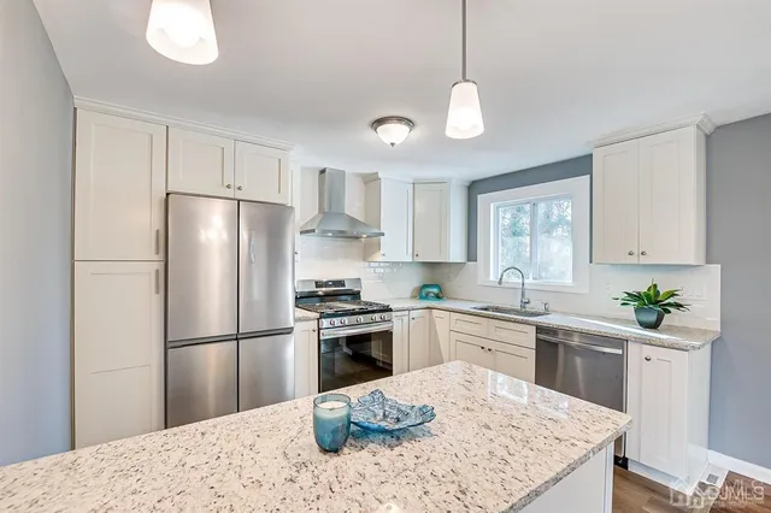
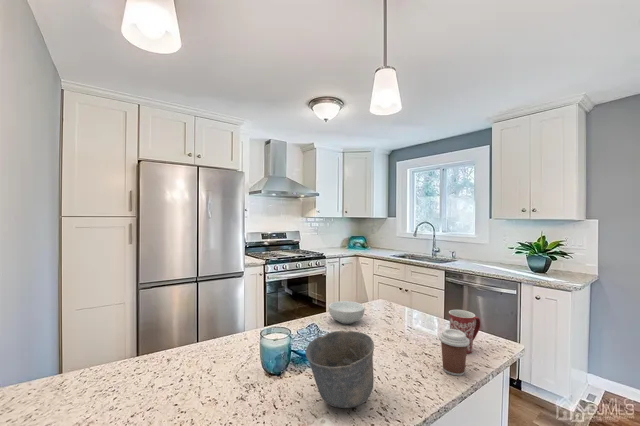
+ coffee cup [438,328,470,377]
+ mug [448,309,481,354]
+ cup [305,330,375,409]
+ cereal bowl [328,300,366,325]
